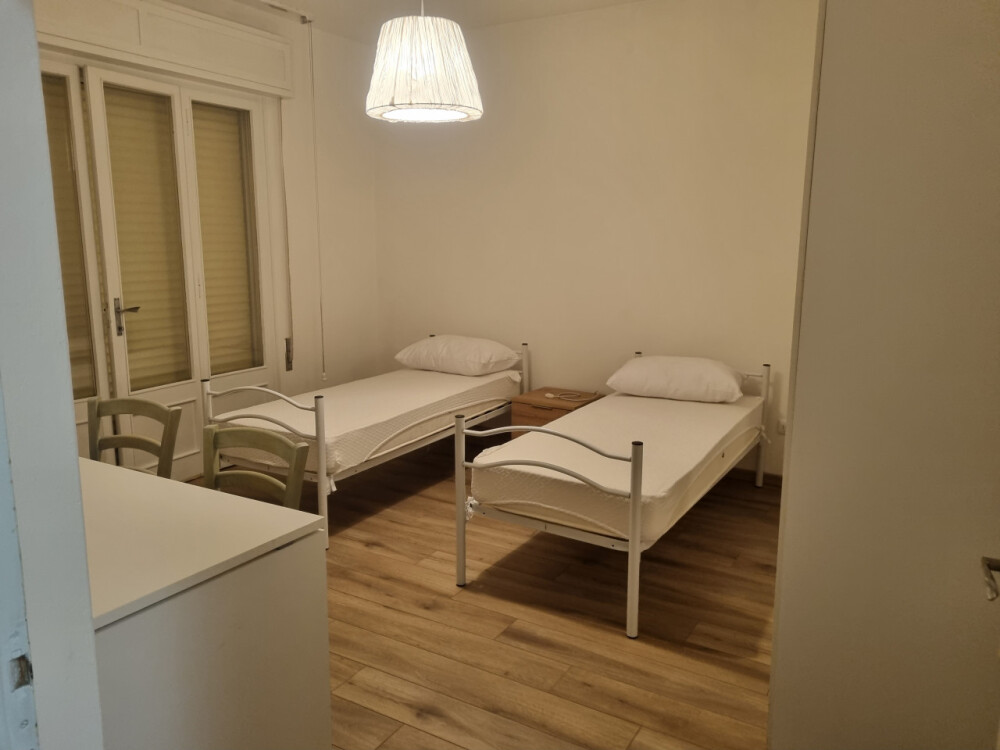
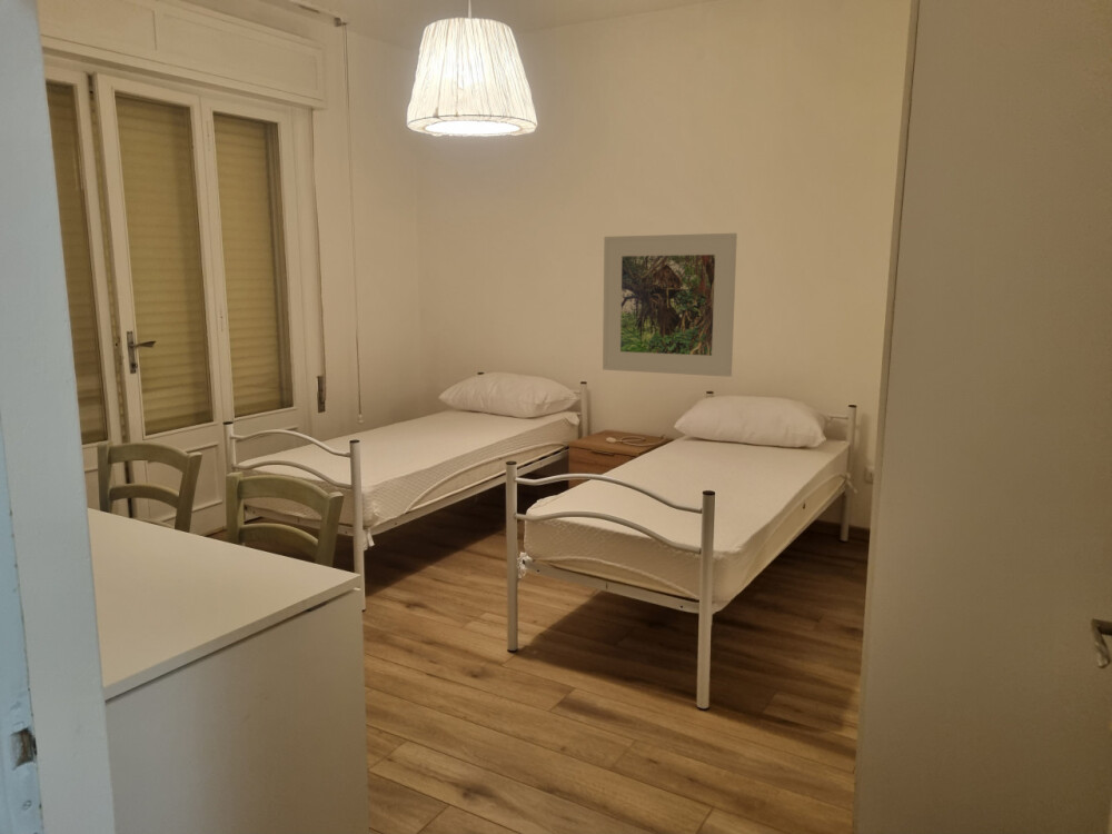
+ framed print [602,232,738,378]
